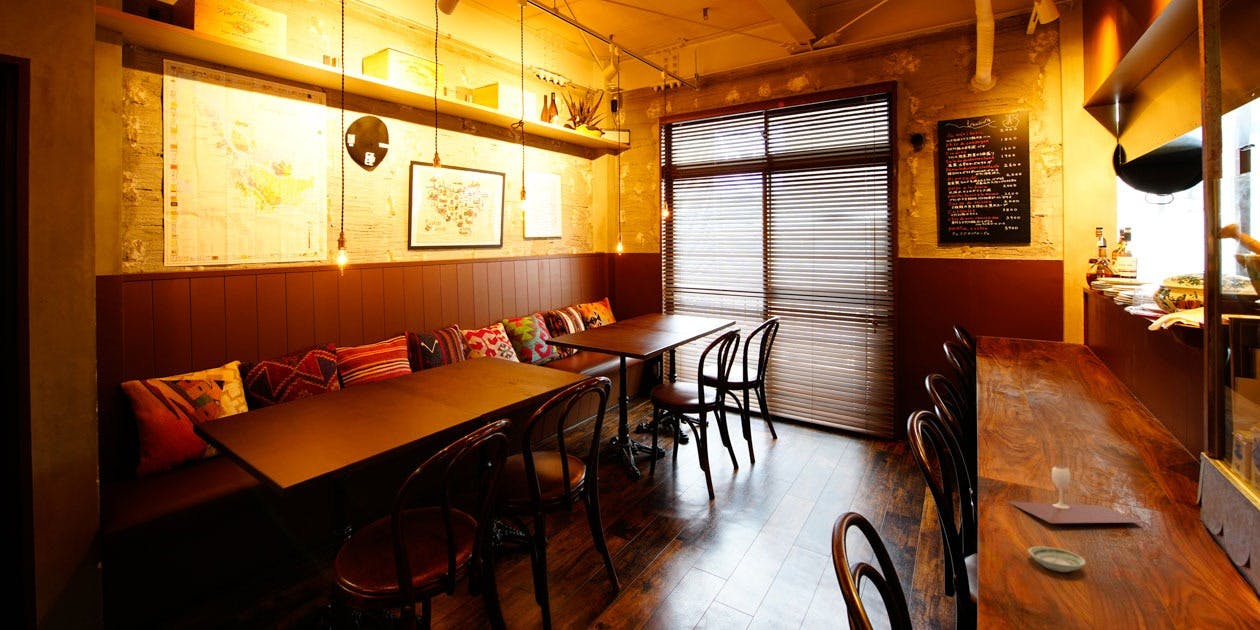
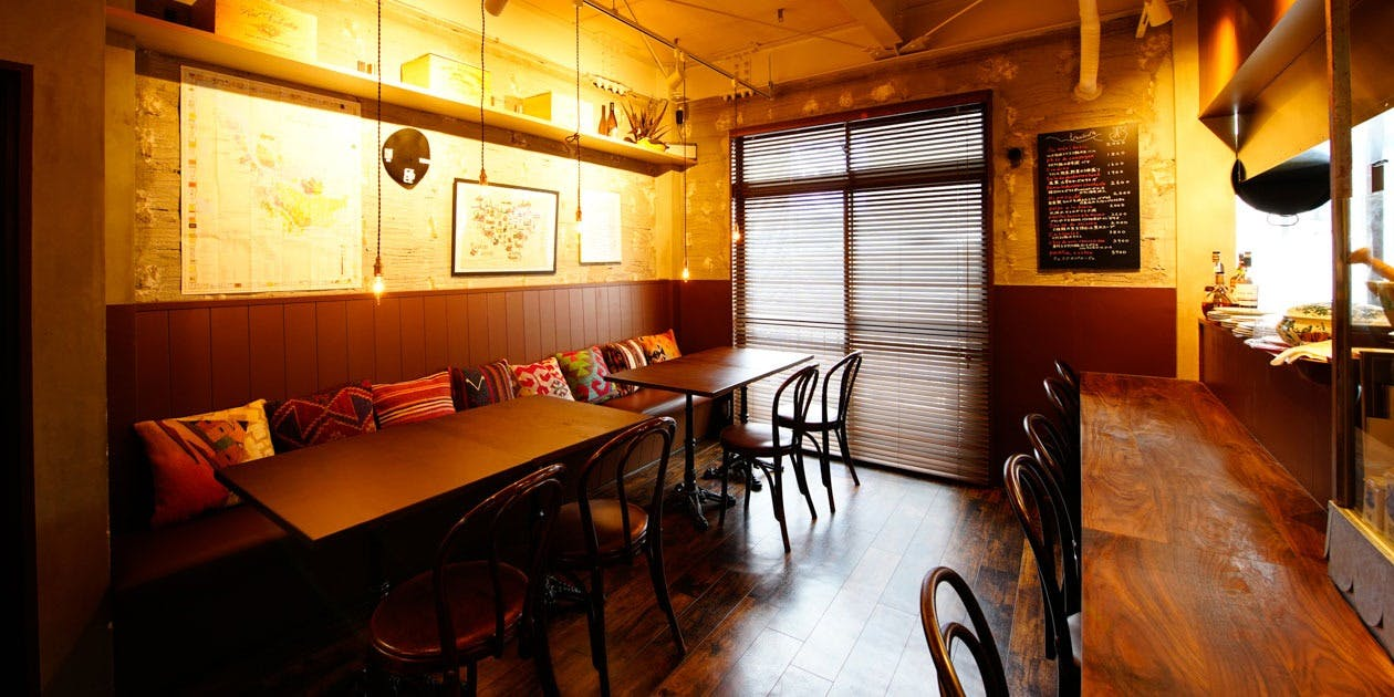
- wine glass [1005,465,1144,524]
- saucer [1027,545,1087,573]
